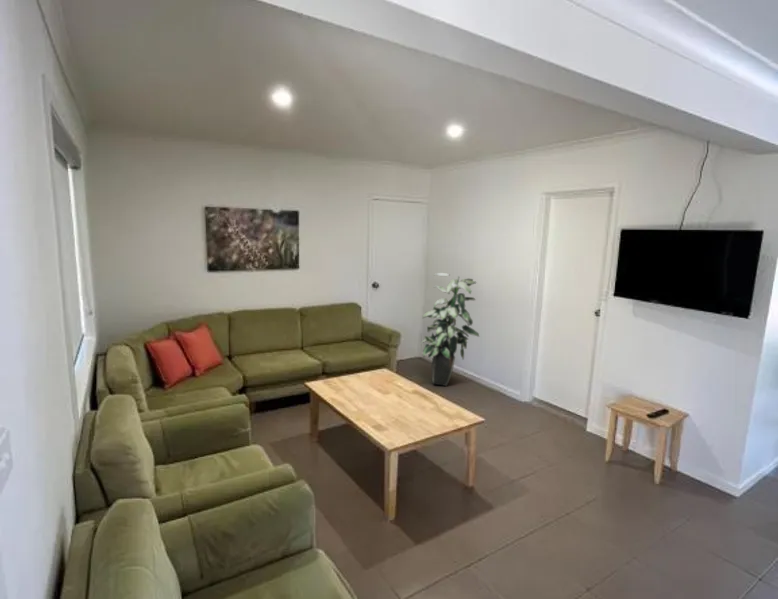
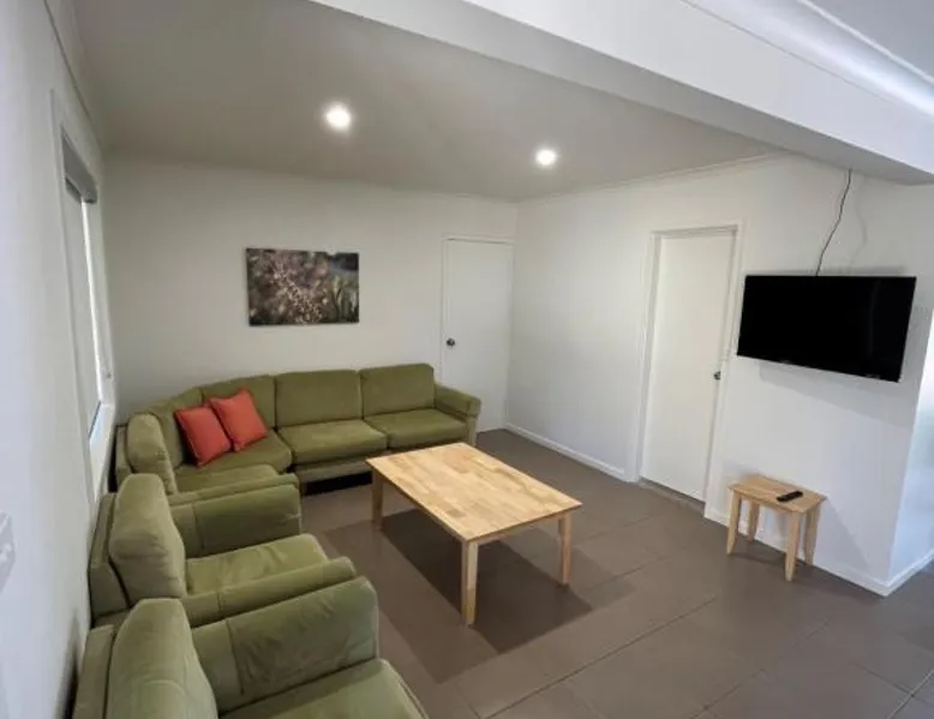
- indoor plant [419,272,480,387]
